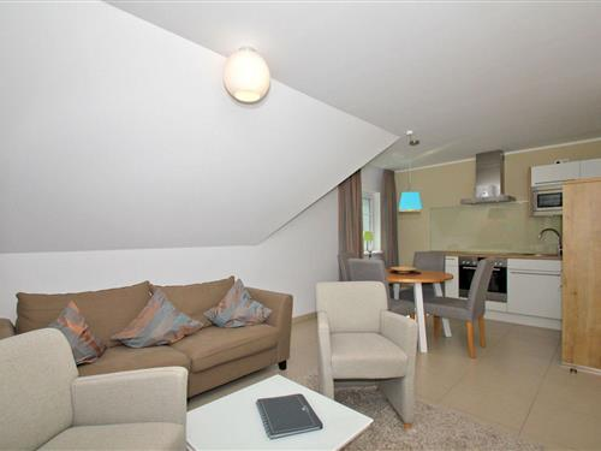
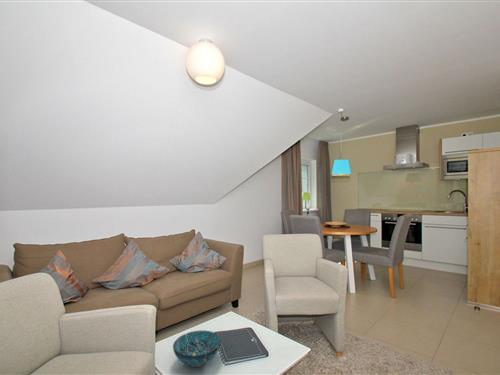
+ decorative bowl [172,329,222,368]
